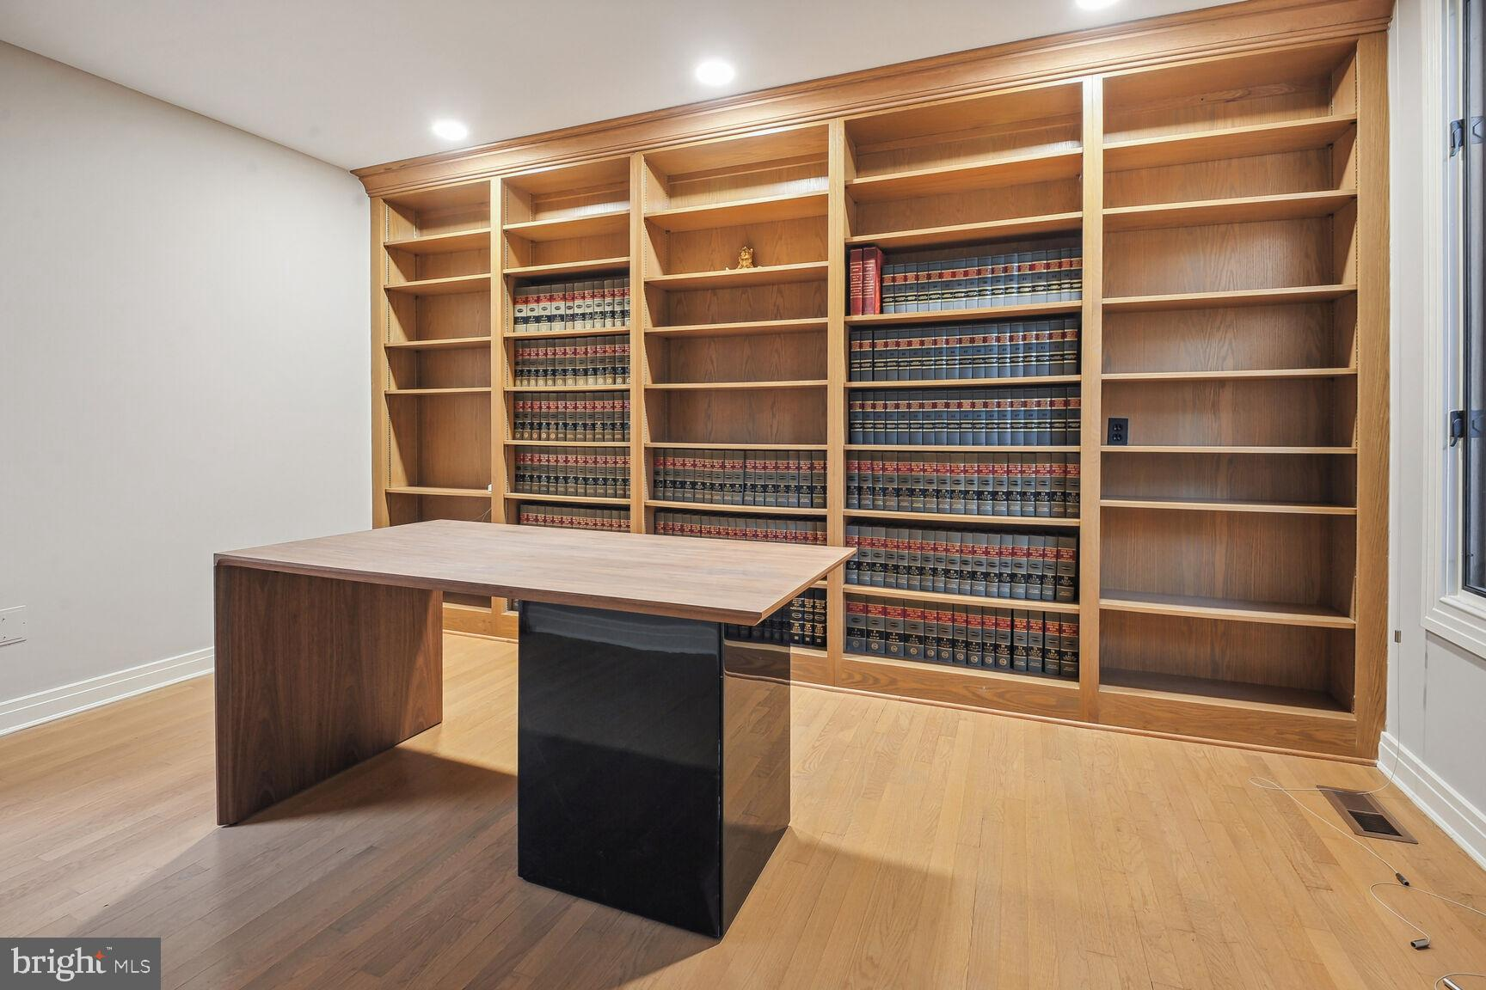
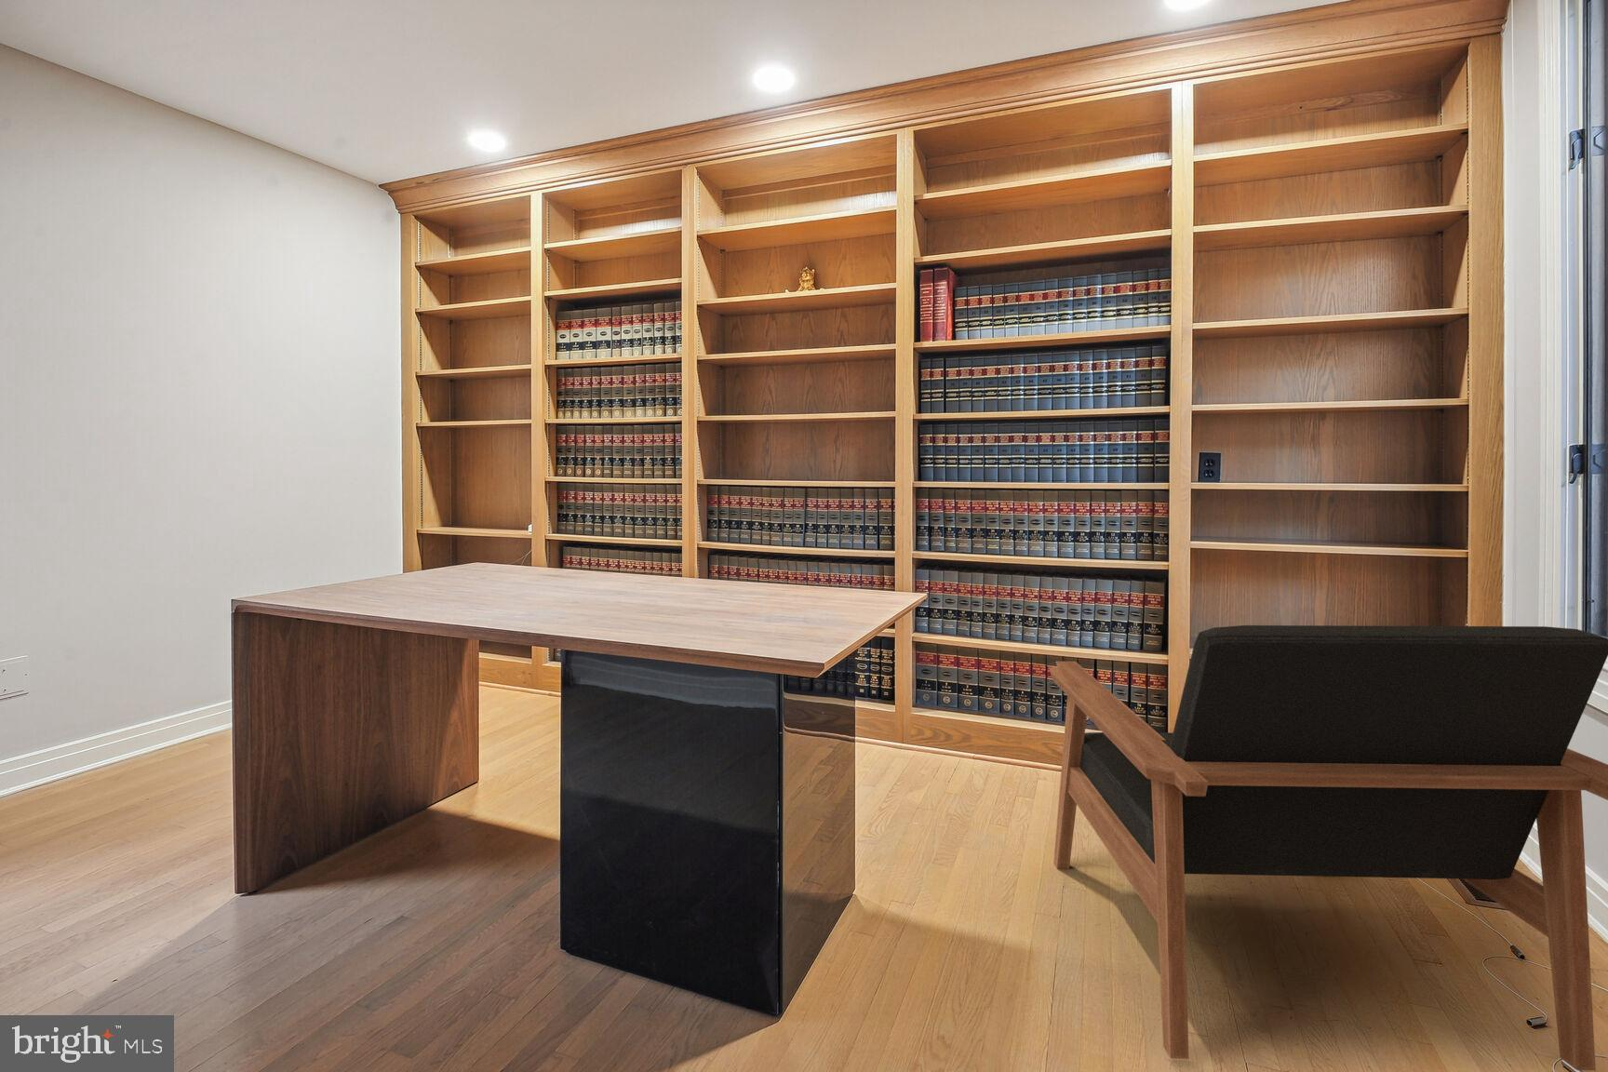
+ armchair [1049,625,1608,1071]
